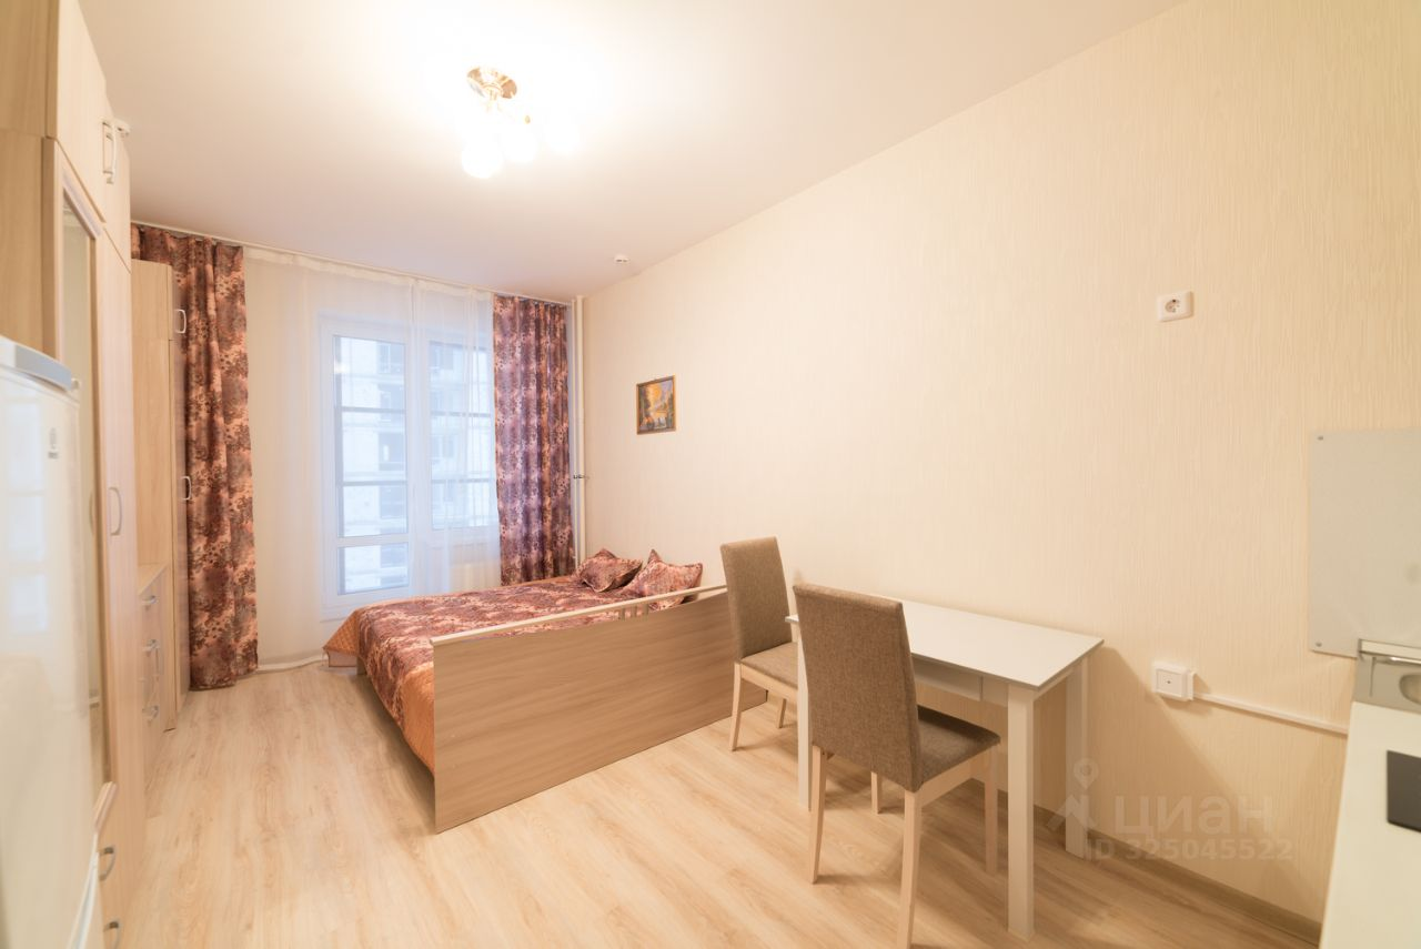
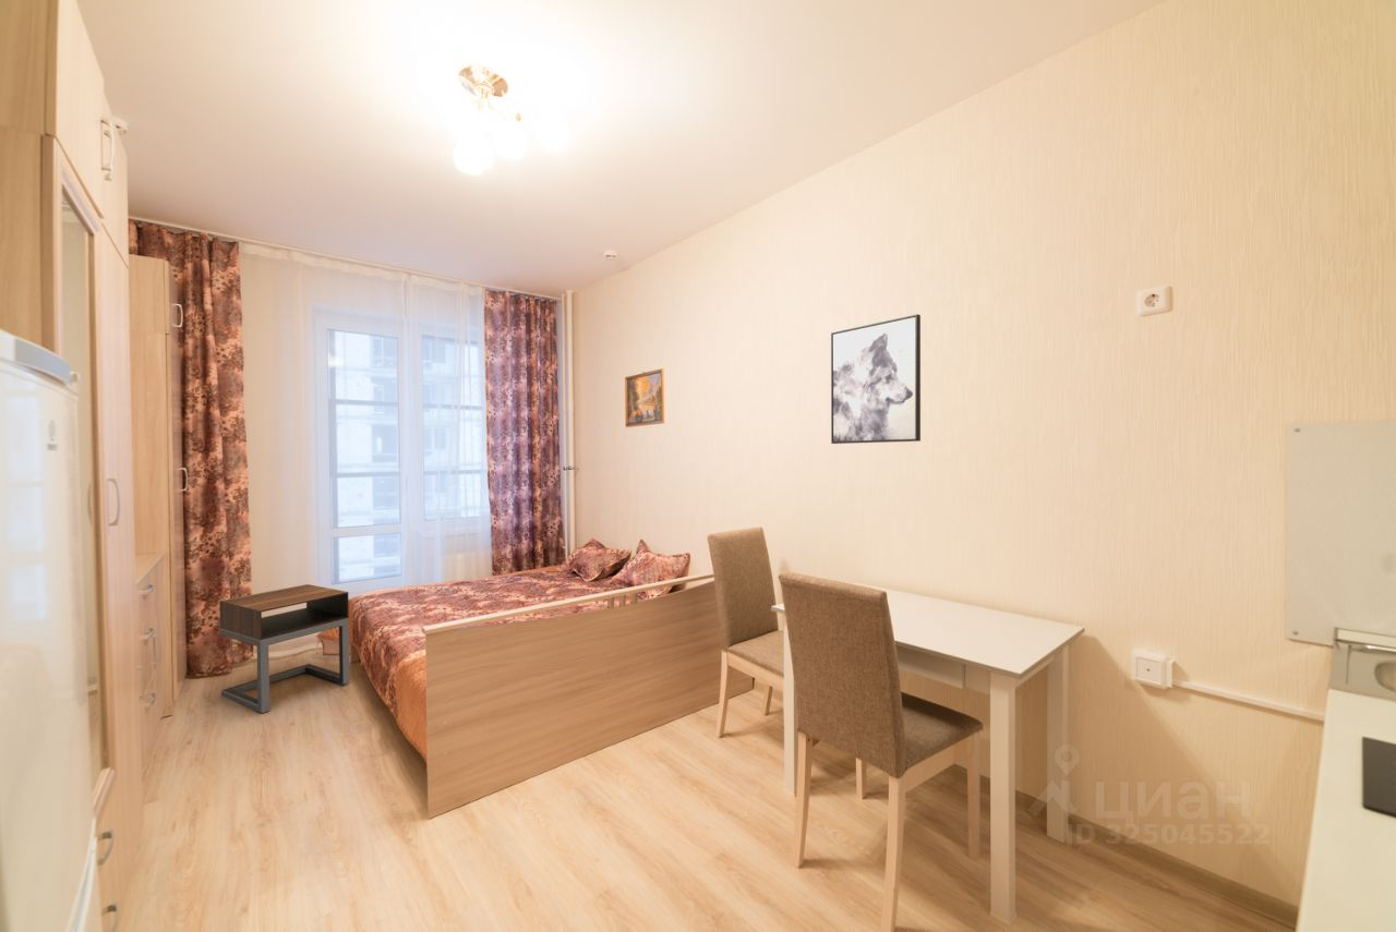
+ nightstand [218,583,351,715]
+ wall art [830,313,922,445]
